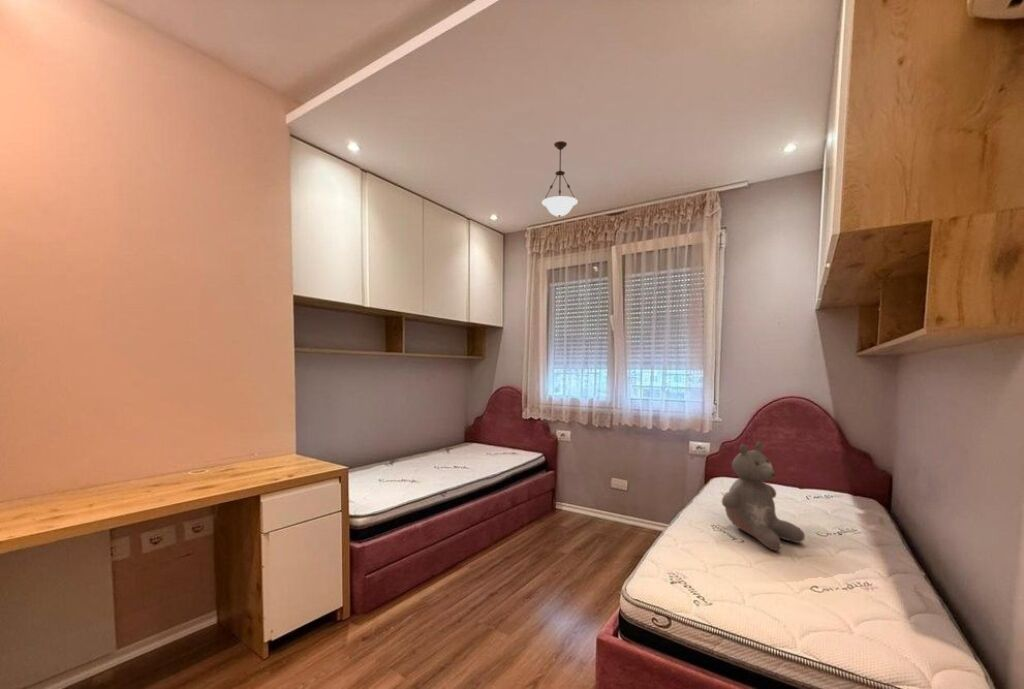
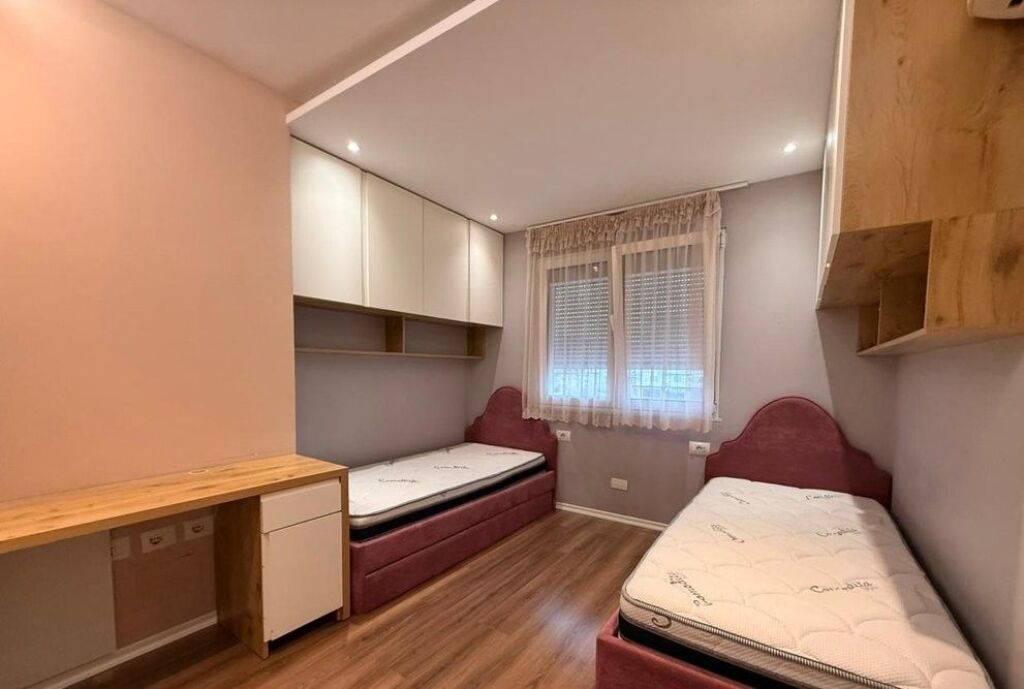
- pendant light [541,140,579,218]
- teddy bear [721,441,806,551]
